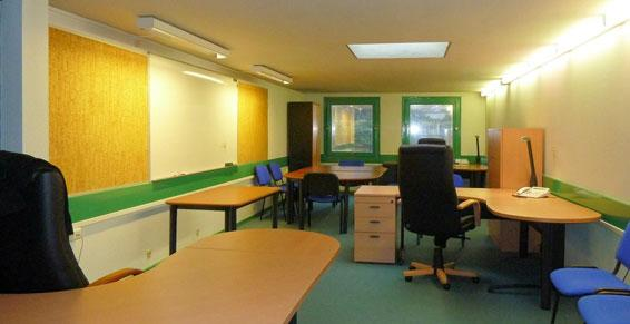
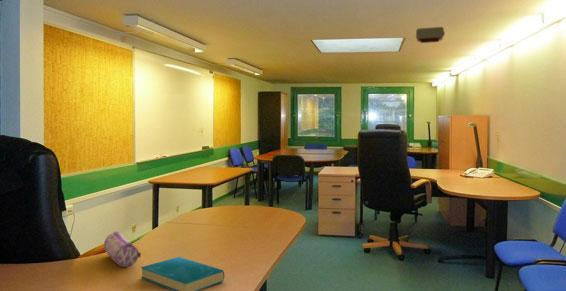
+ book [140,256,225,291]
+ projector [415,26,446,44]
+ pencil case [103,230,142,268]
